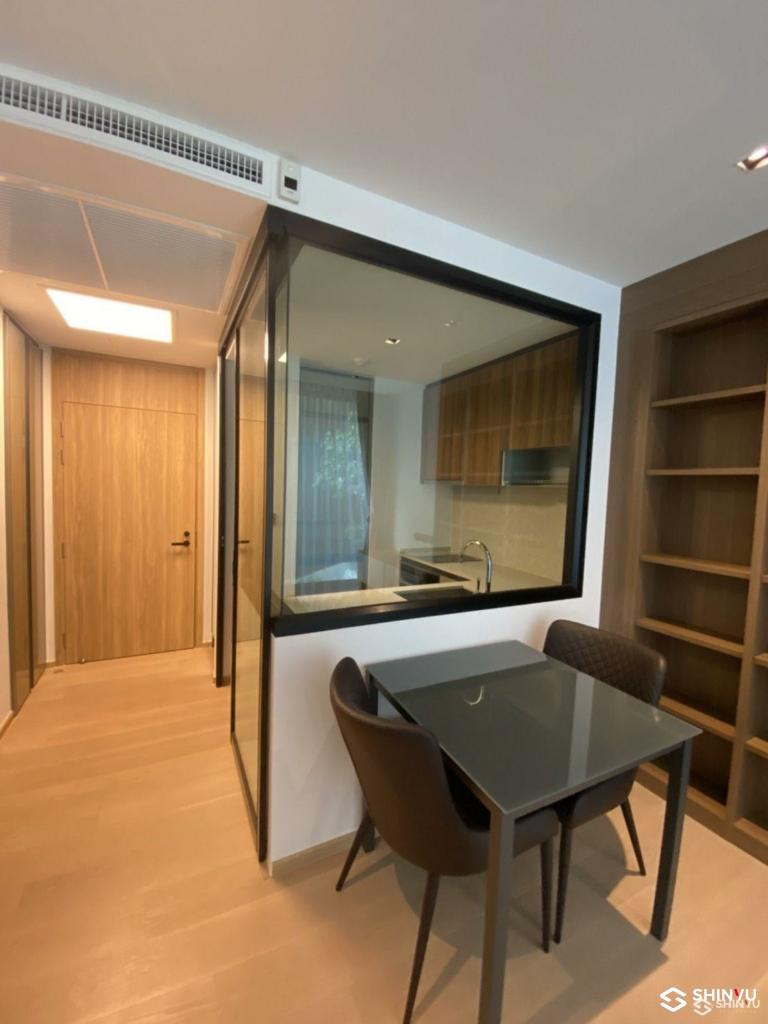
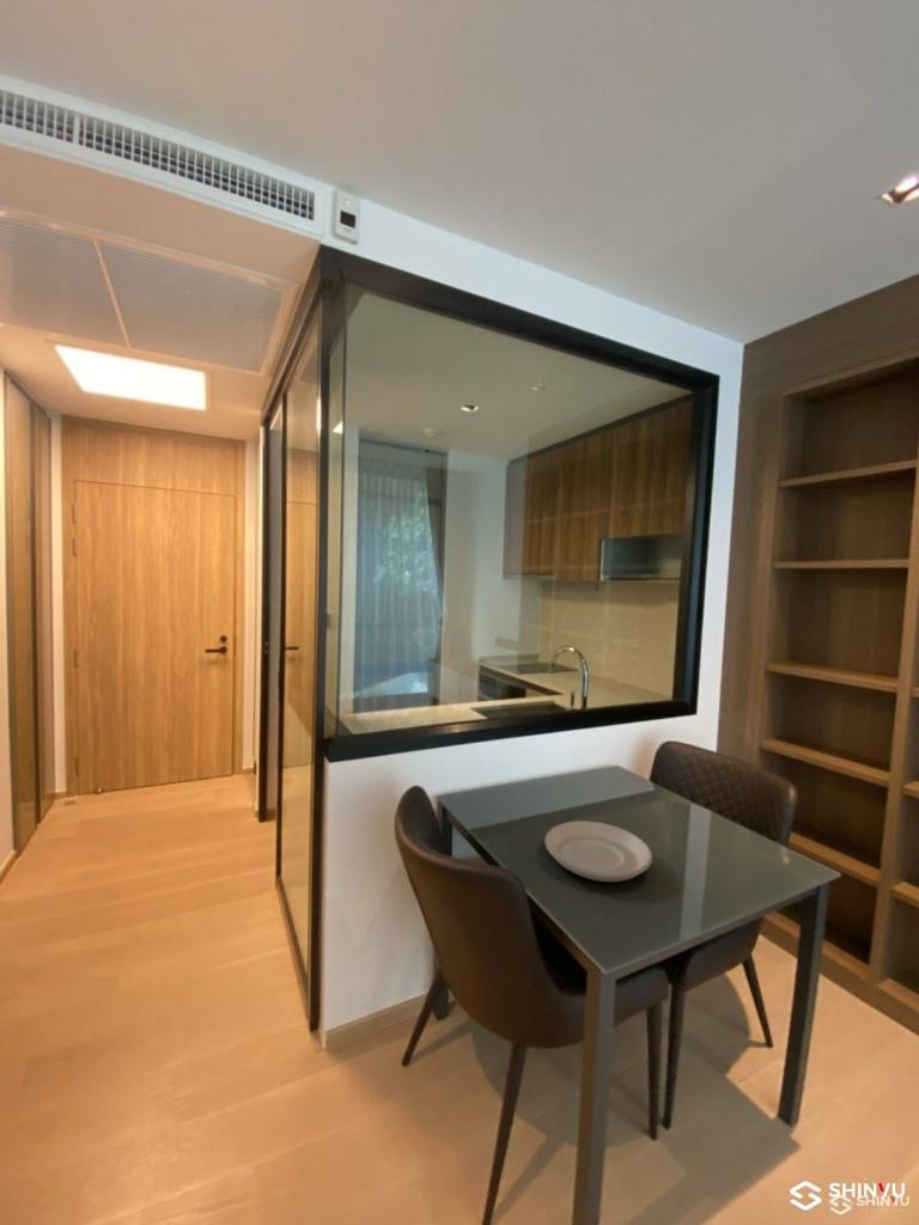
+ plate [544,819,653,883]
